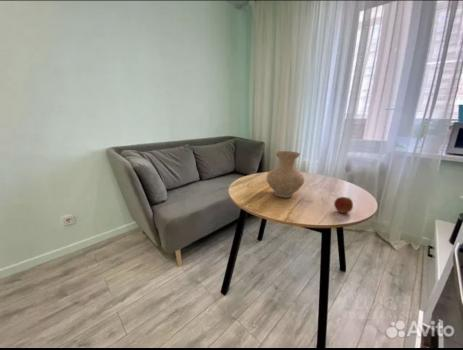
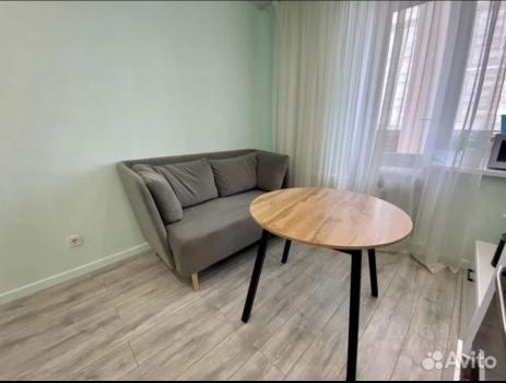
- apple [333,196,354,214]
- vase [265,150,305,199]
